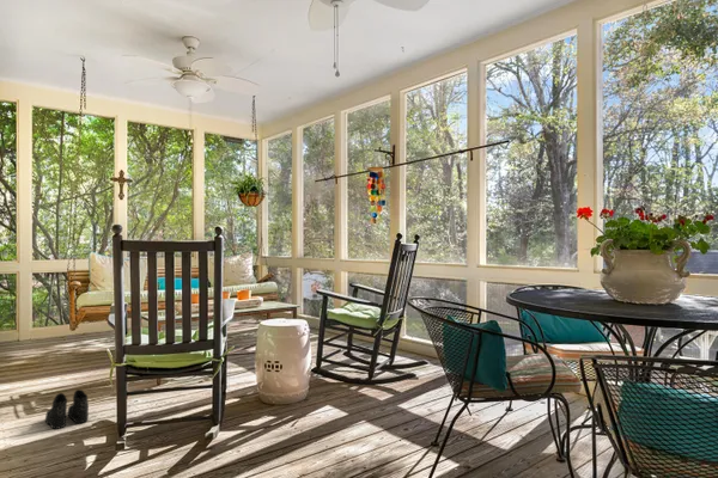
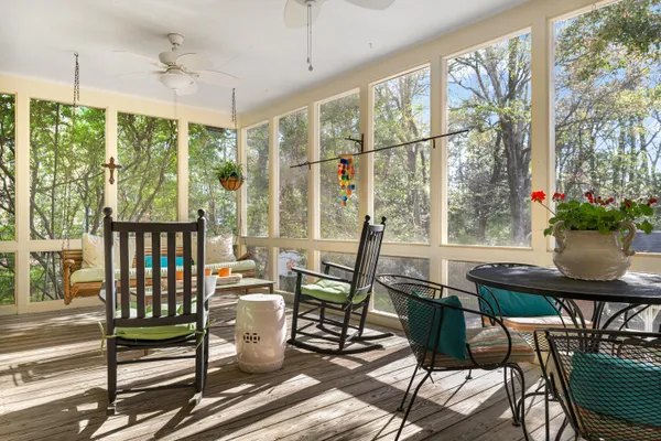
- boots [44,388,90,430]
